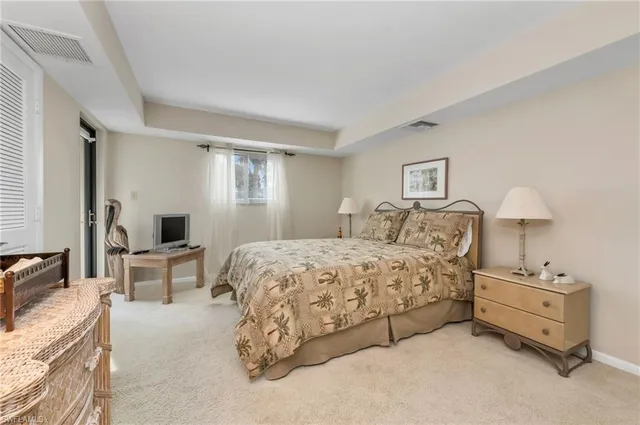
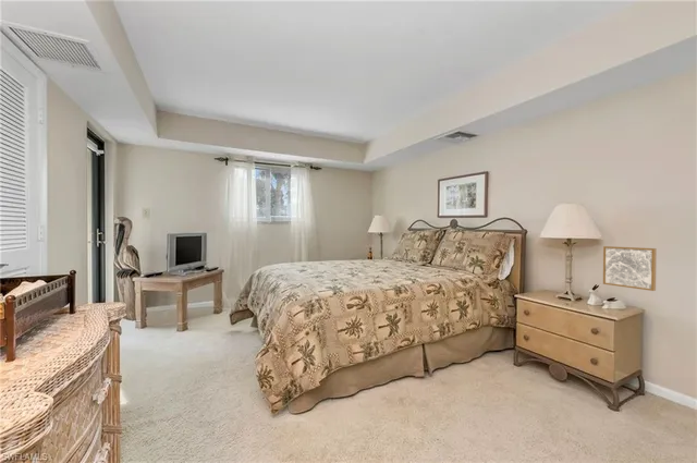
+ wall art [602,245,658,292]
